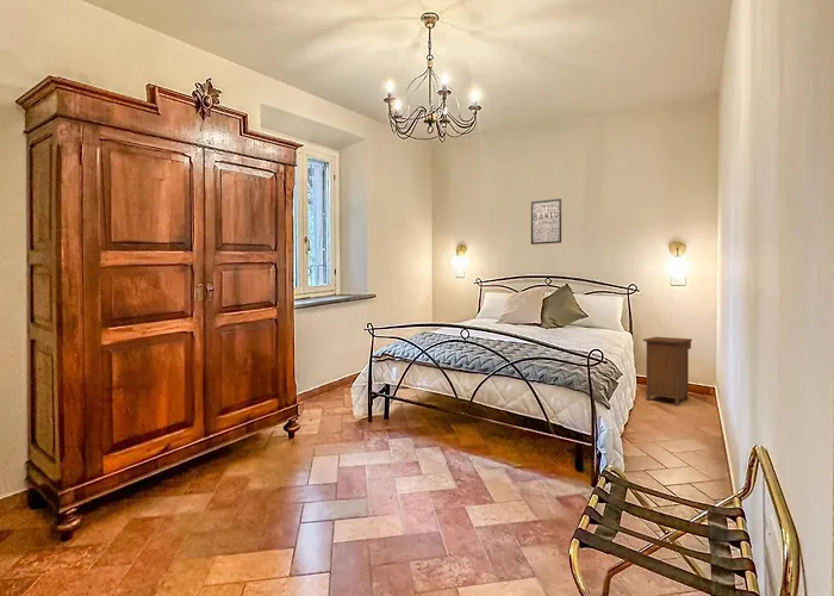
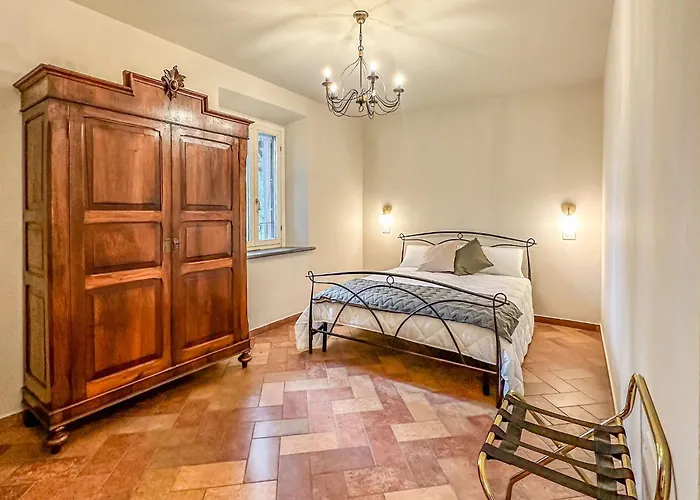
- nightstand [642,336,693,405]
- wall art [530,198,562,246]
